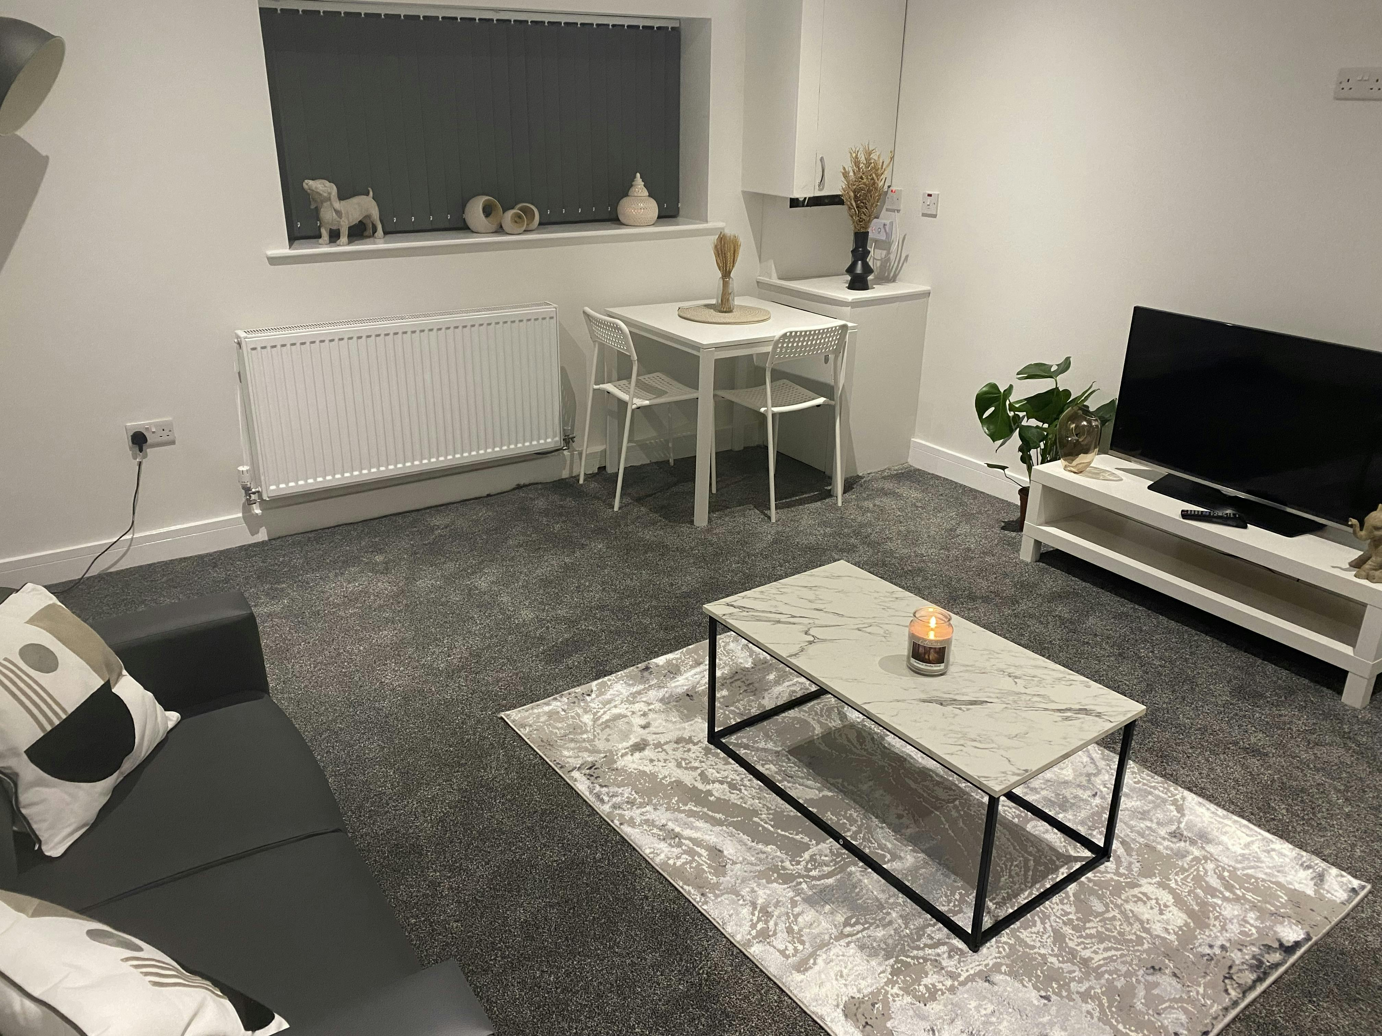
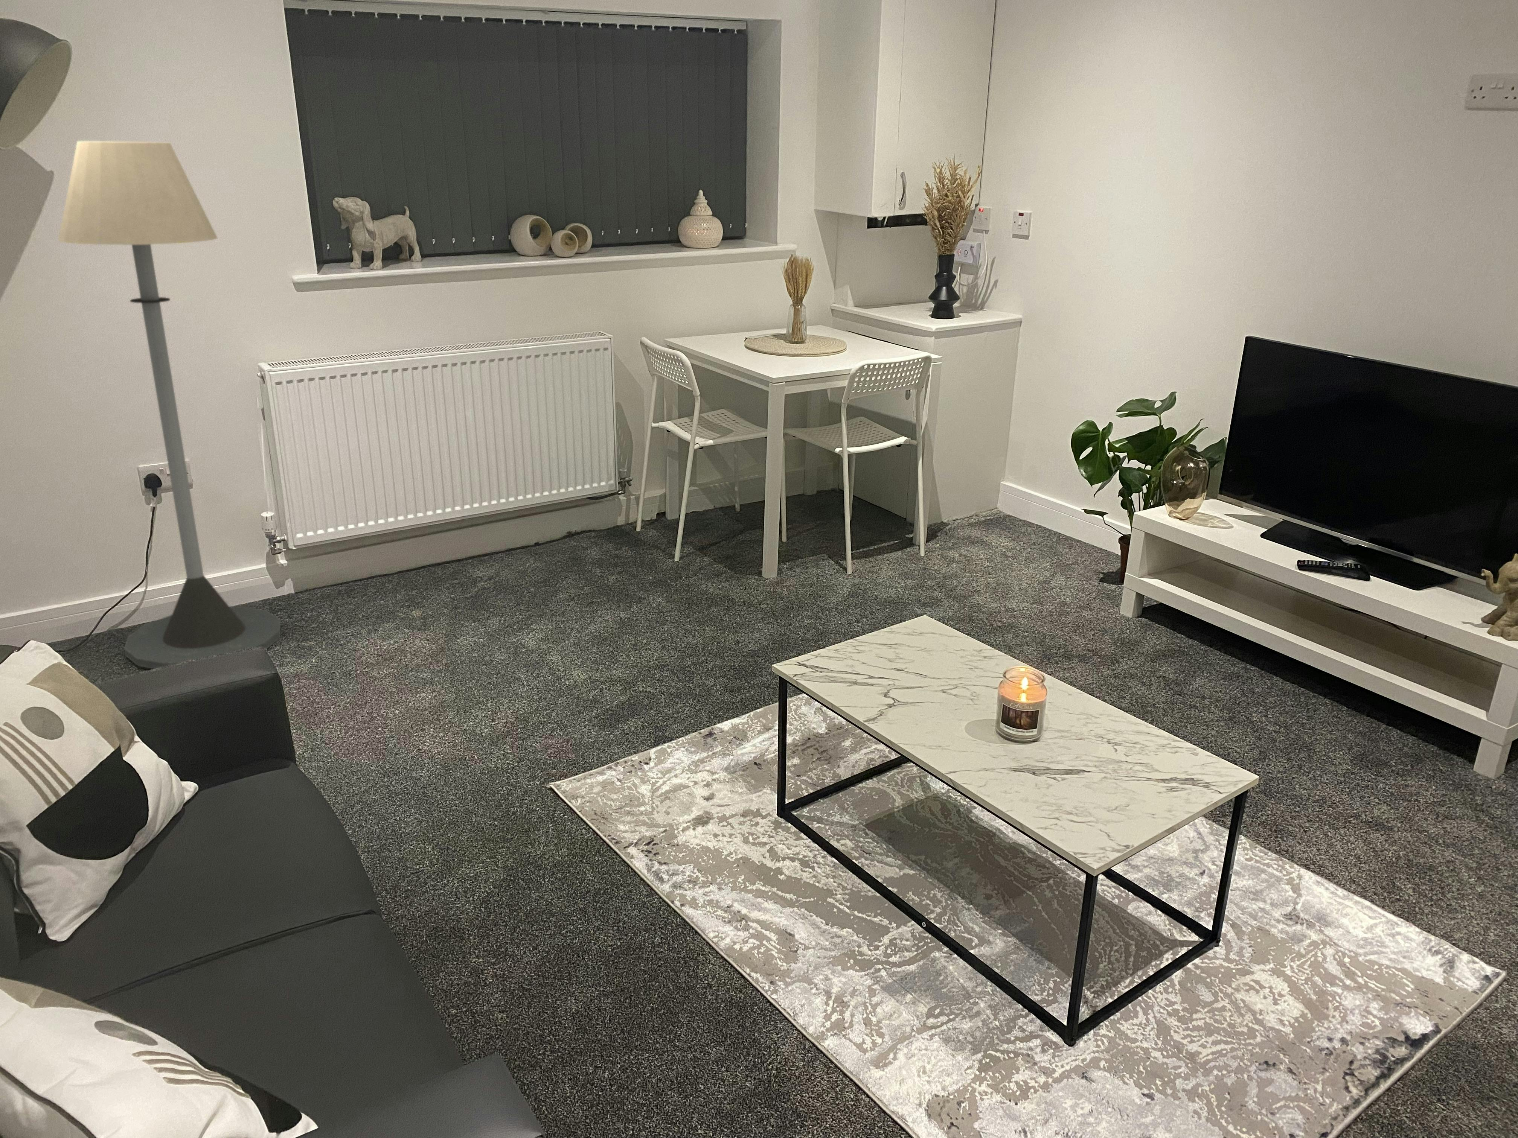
+ floor lamp [59,141,281,669]
